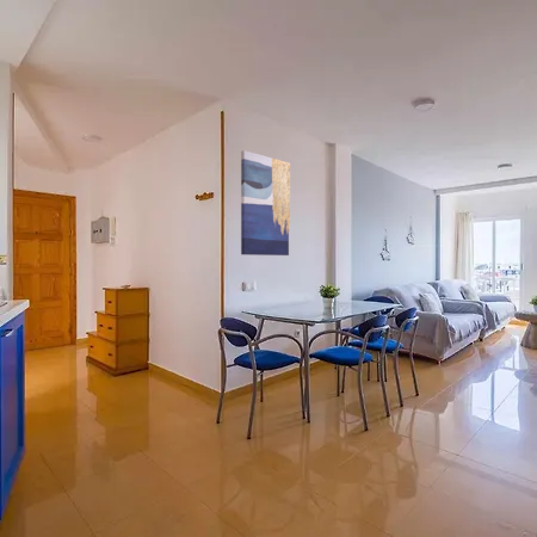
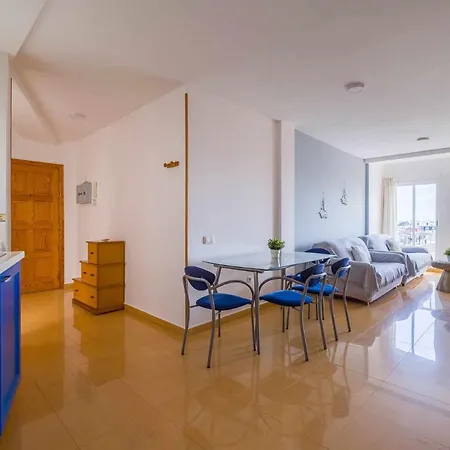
- wall art [240,149,291,257]
